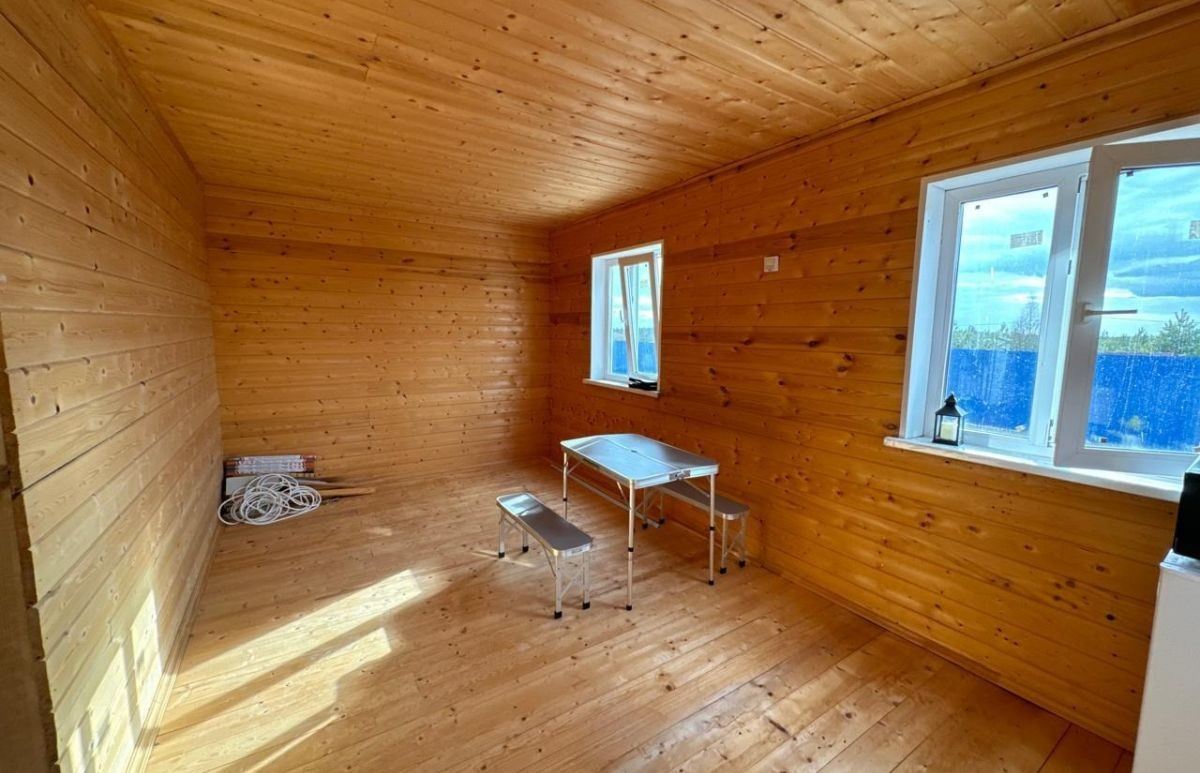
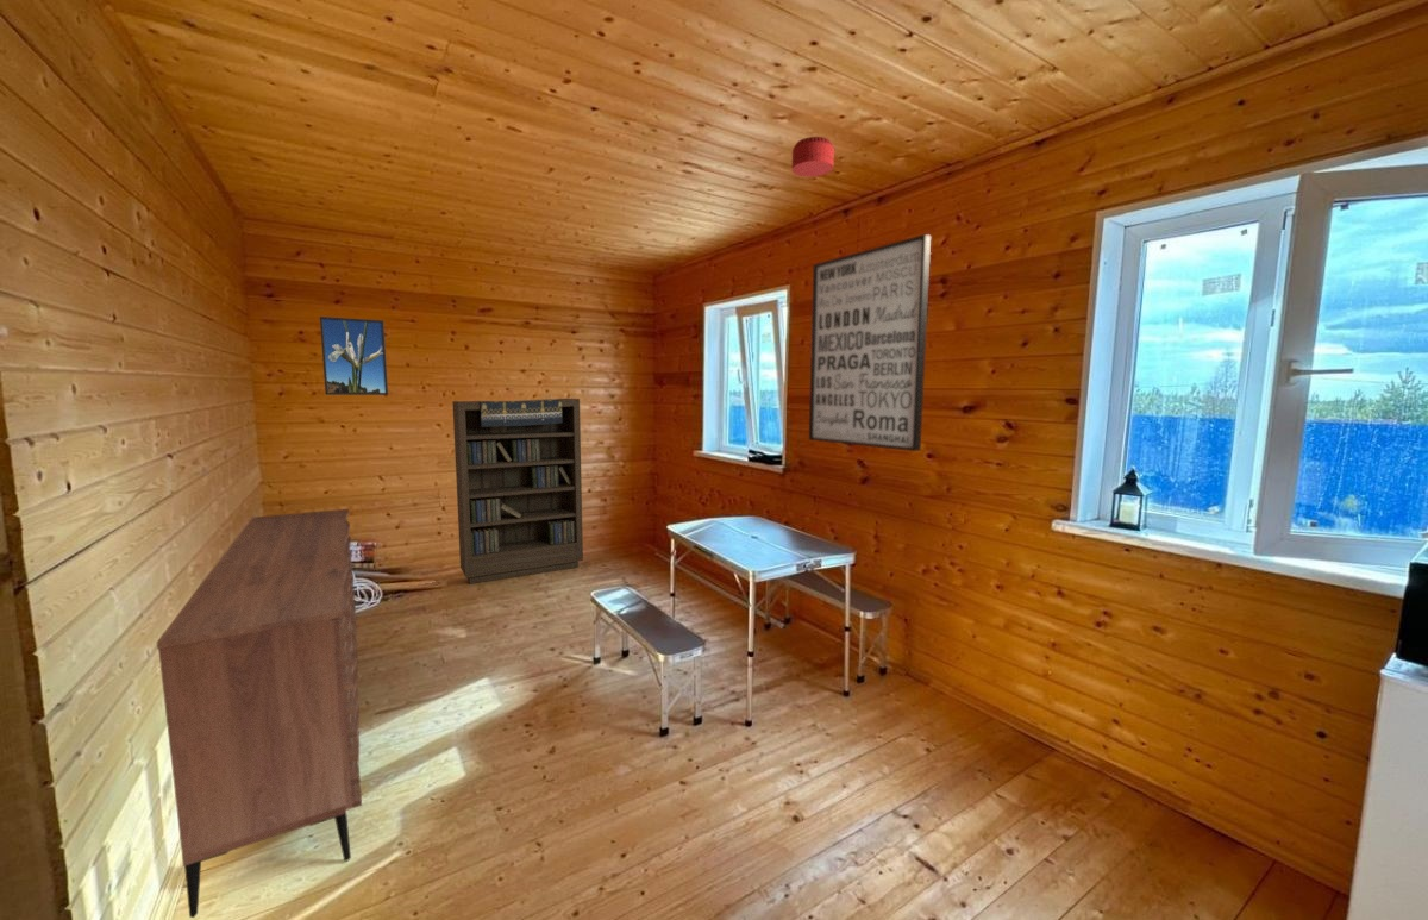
+ bookcase [451,398,584,584]
+ smoke detector [791,136,835,179]
+ sideboard [156,508,363,919]
+ wall art [808,233,932,452]
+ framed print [319,315,389,396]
